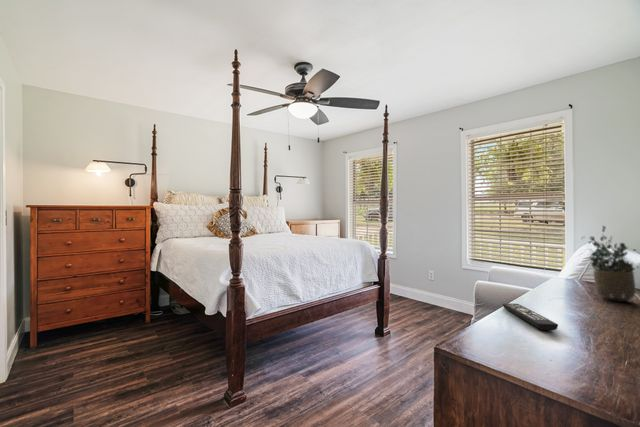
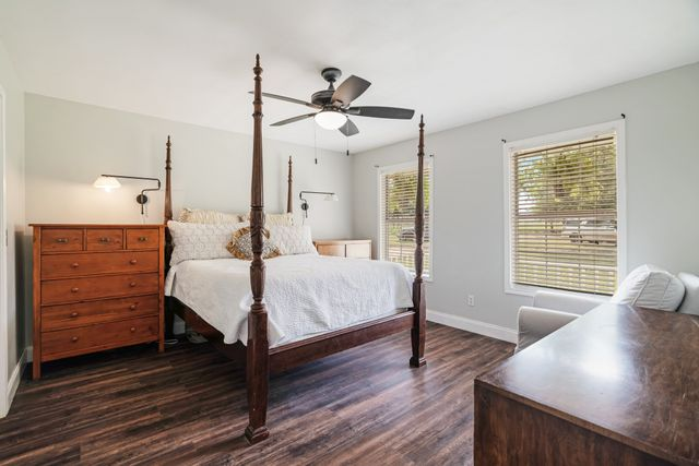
- remote control [502,302,559,331]
- potted plant [580,225,640,302]
